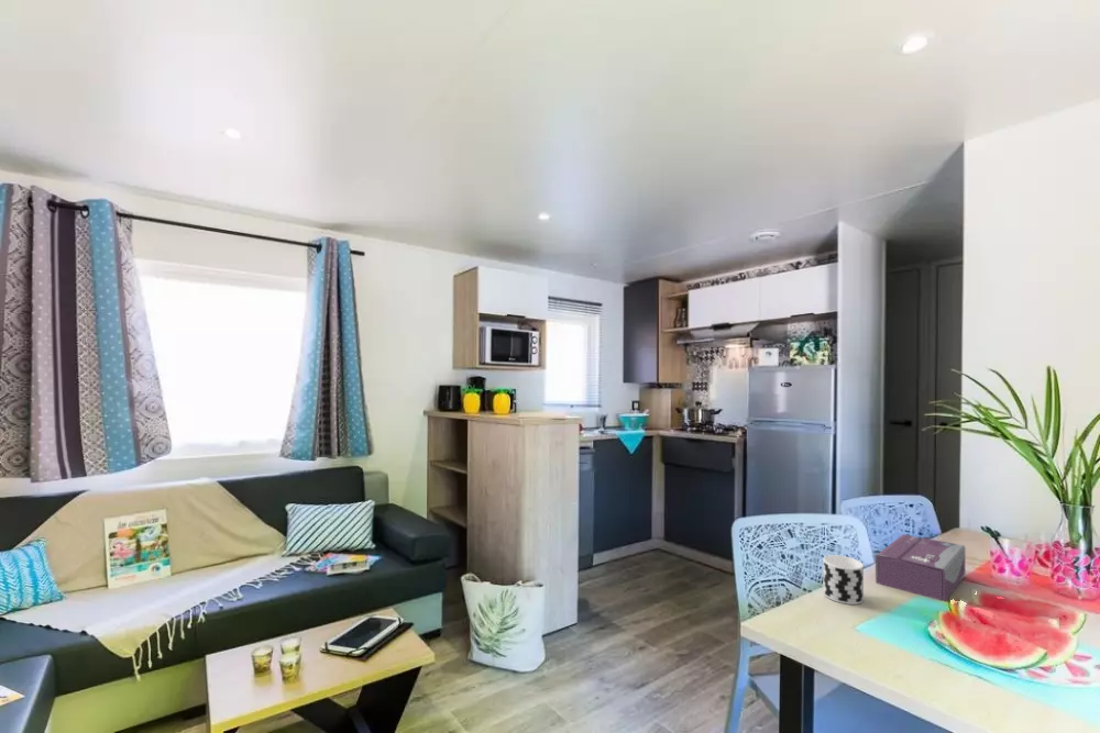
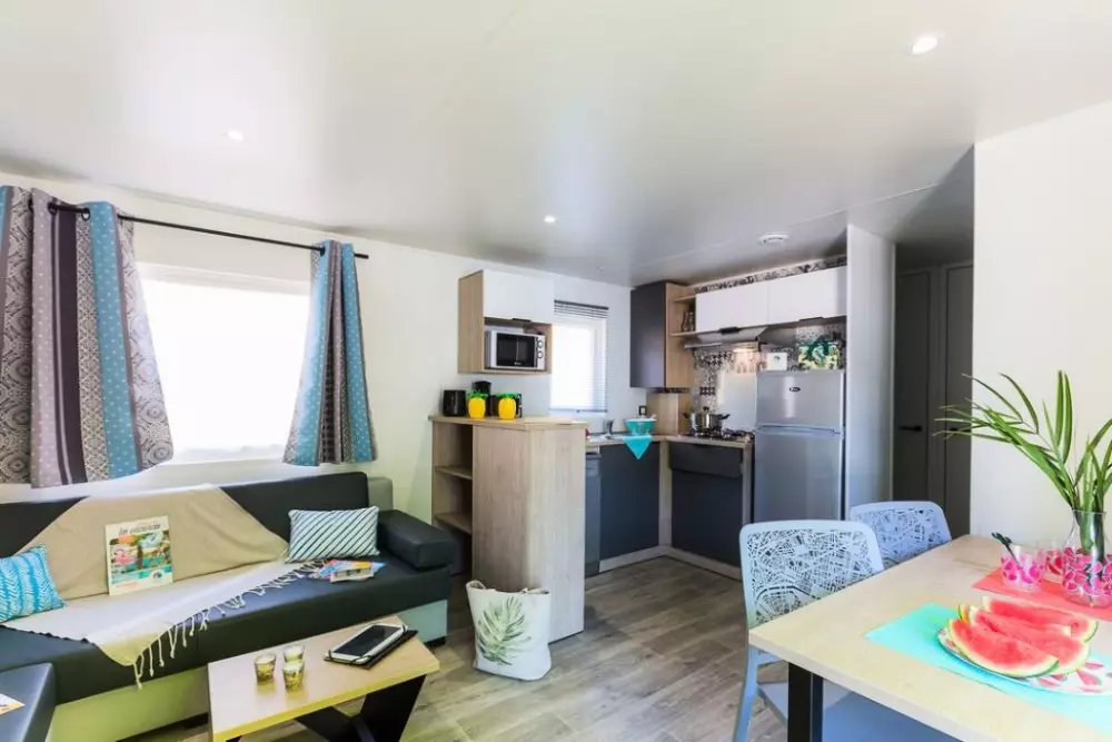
- cup [822,554,865,606]
- tissue box [875,533,966,602]
